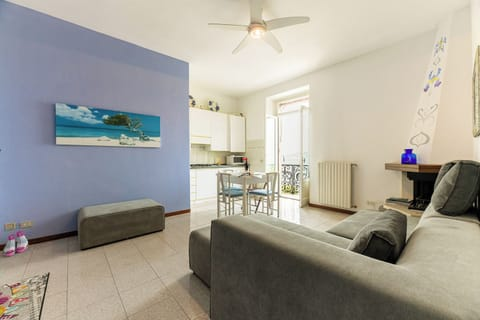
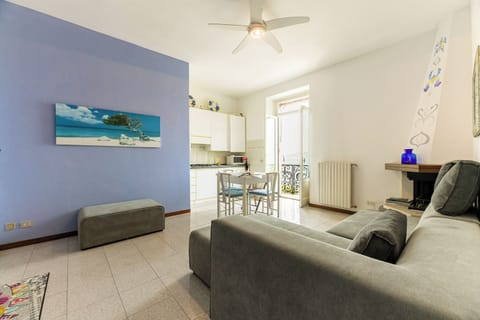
- boots [2,230,29,258]
